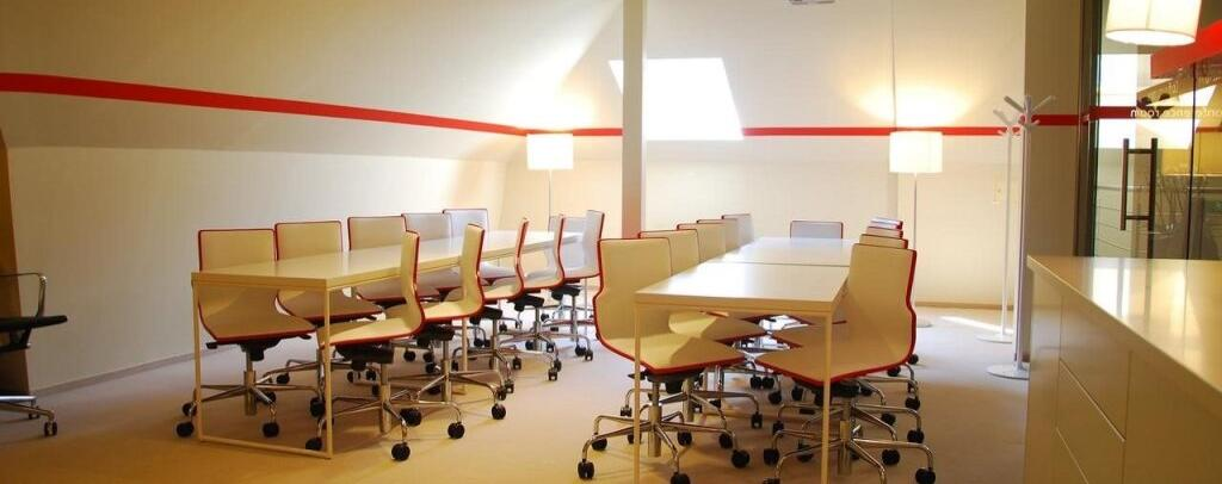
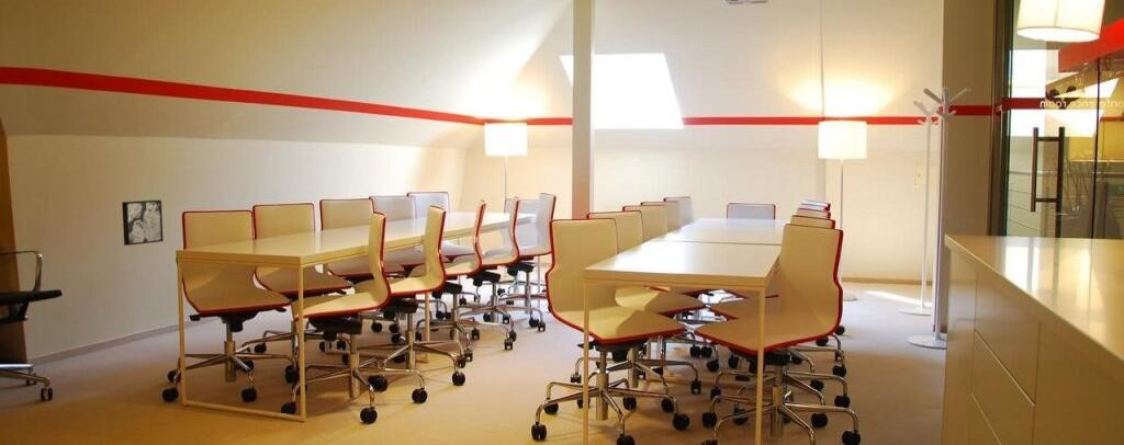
+ wall art [121,198,165,247]
